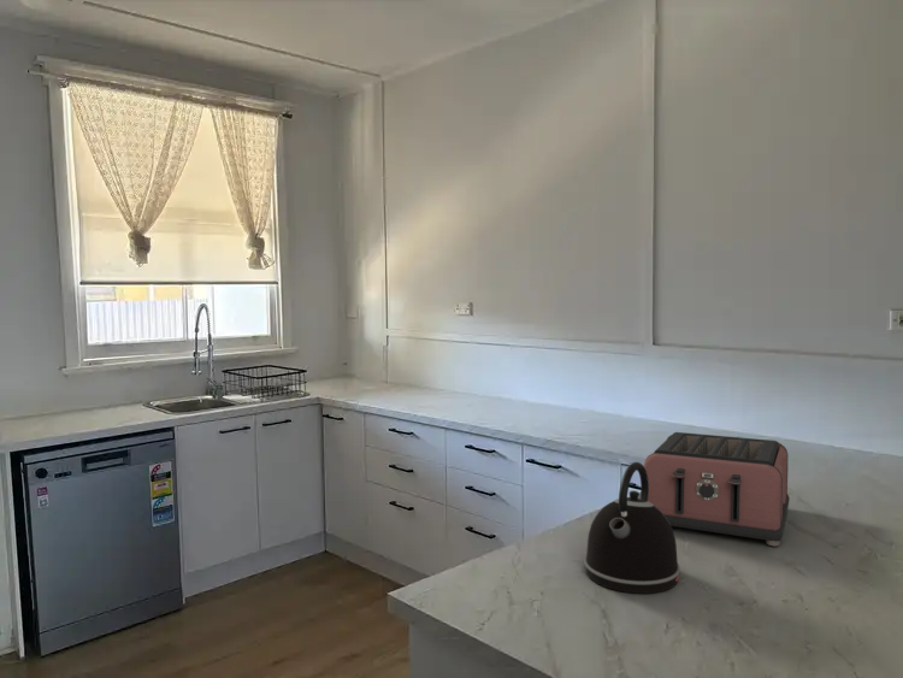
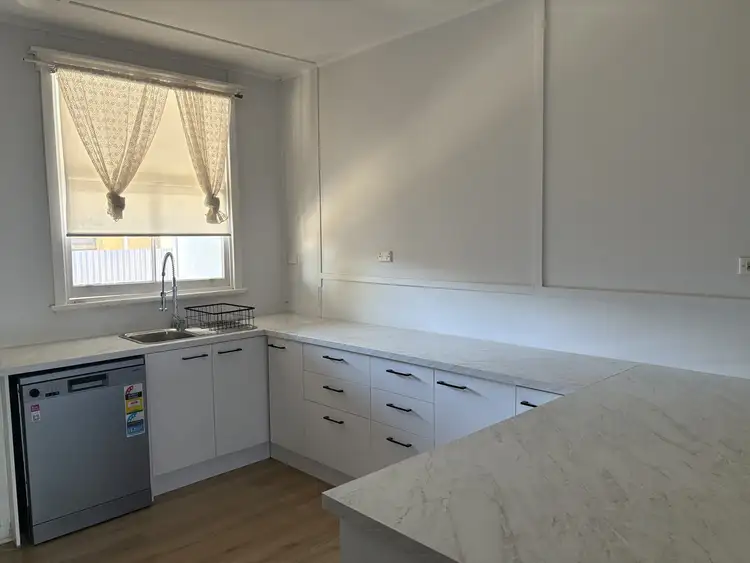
- kettle [583,461,681,595]
- toaster [643,431,791,547]
